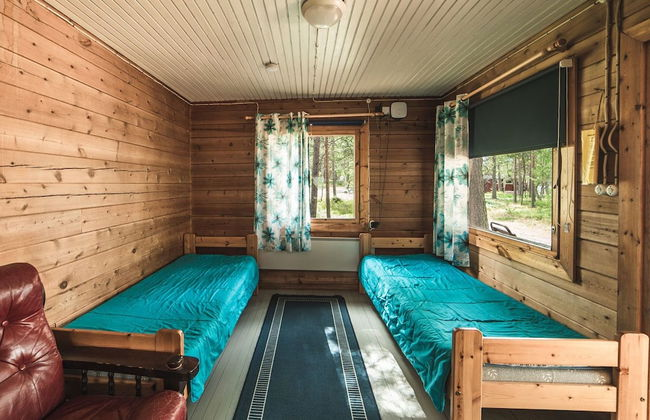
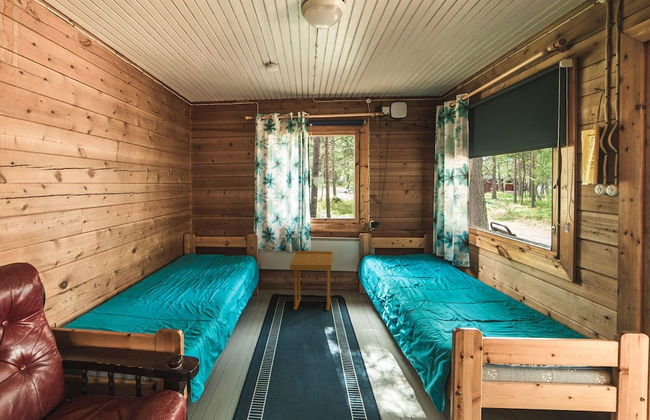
+ side table [289,250,334,311]
